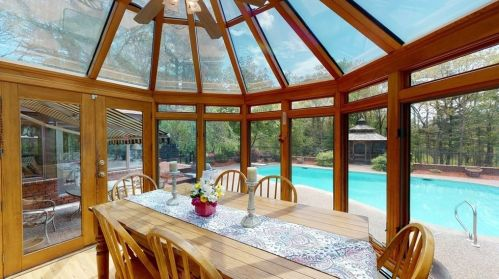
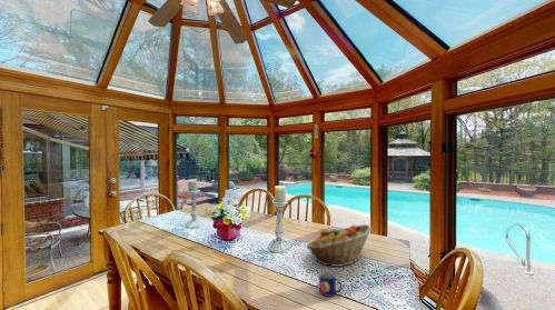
+ fruit basket [306,223,373,268]
+ mug [318,270,344,298]
